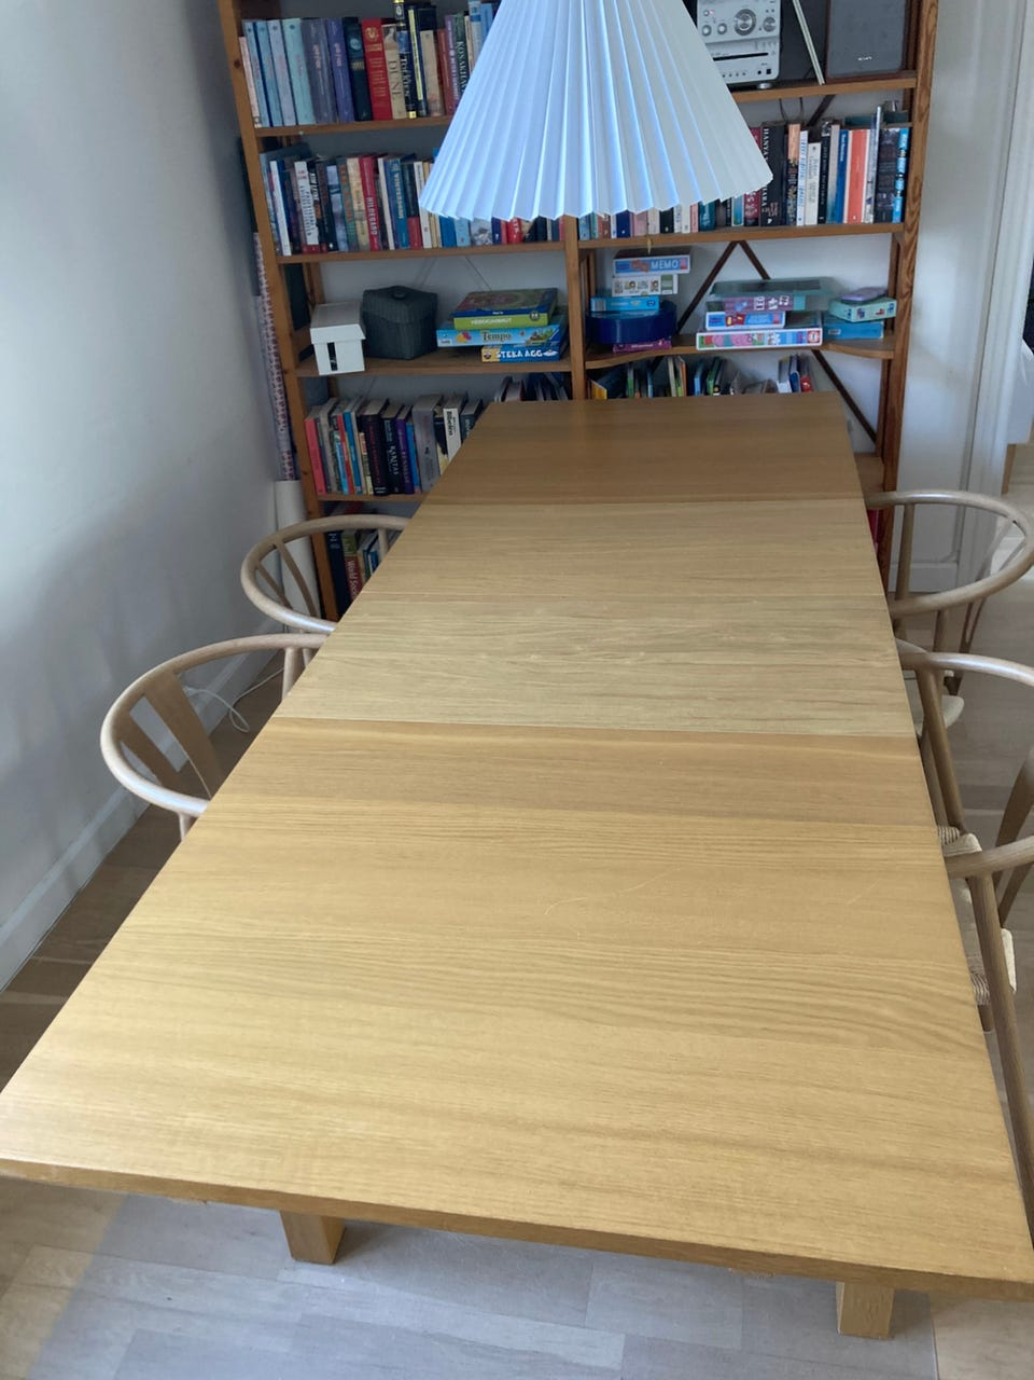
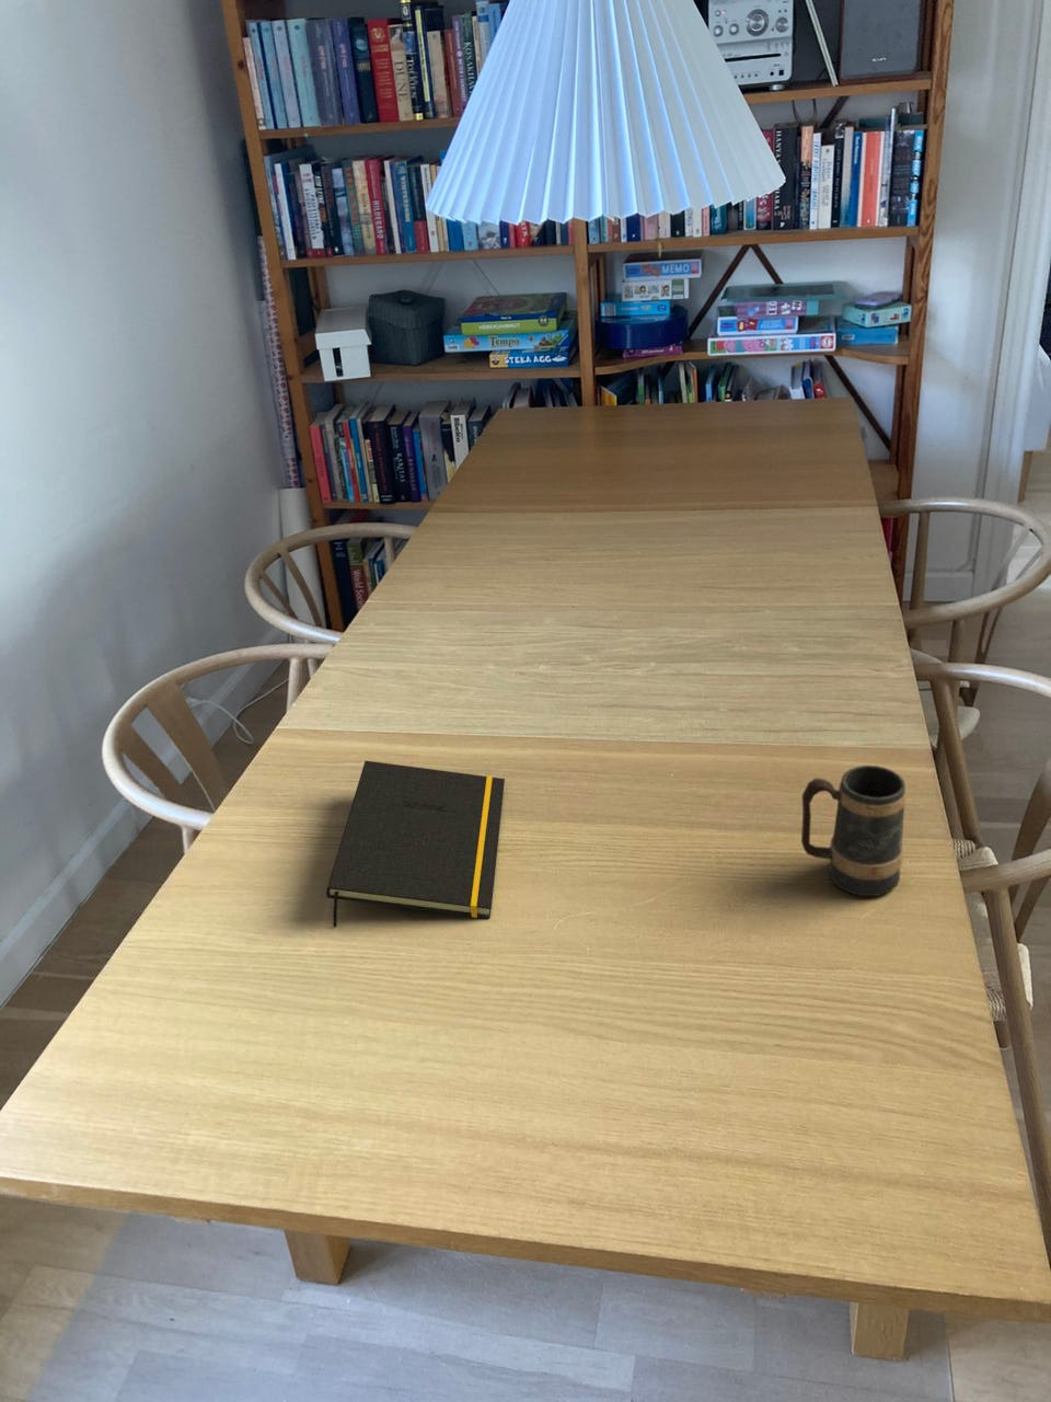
+ mug [800,765,907,898]
+ notepad [326,761,506,927]
